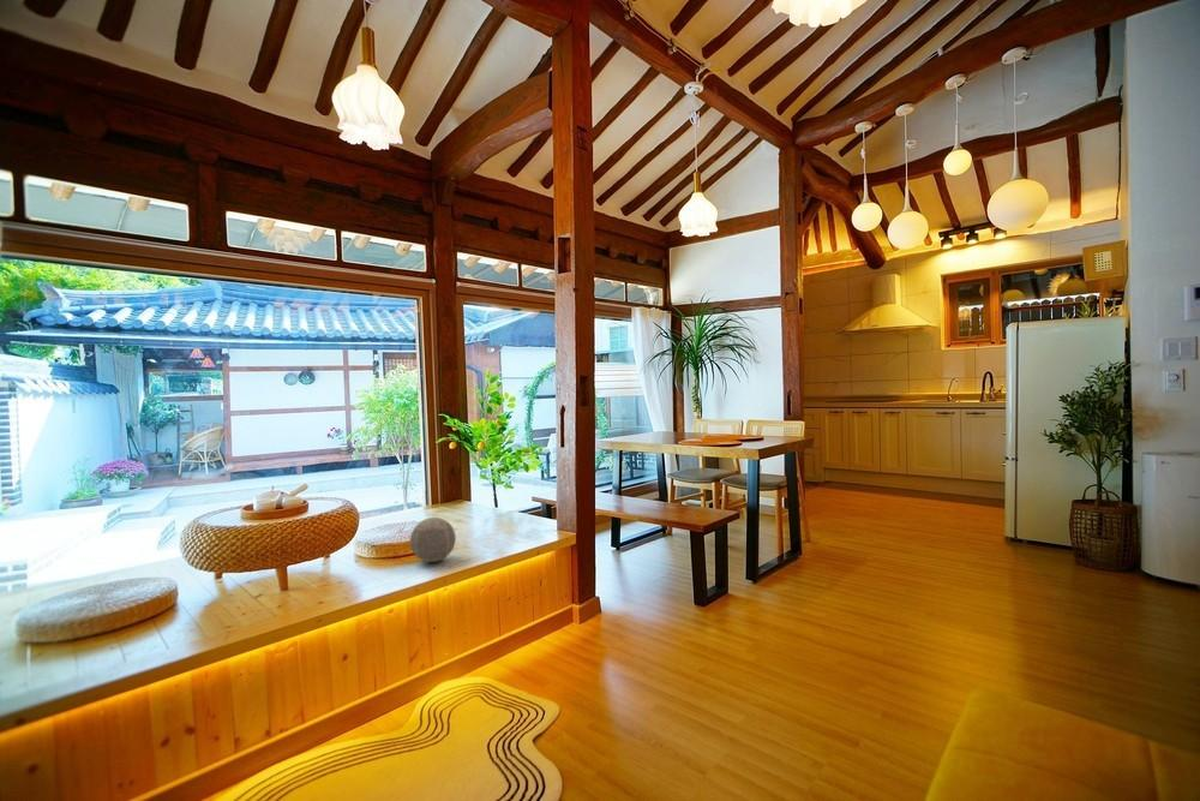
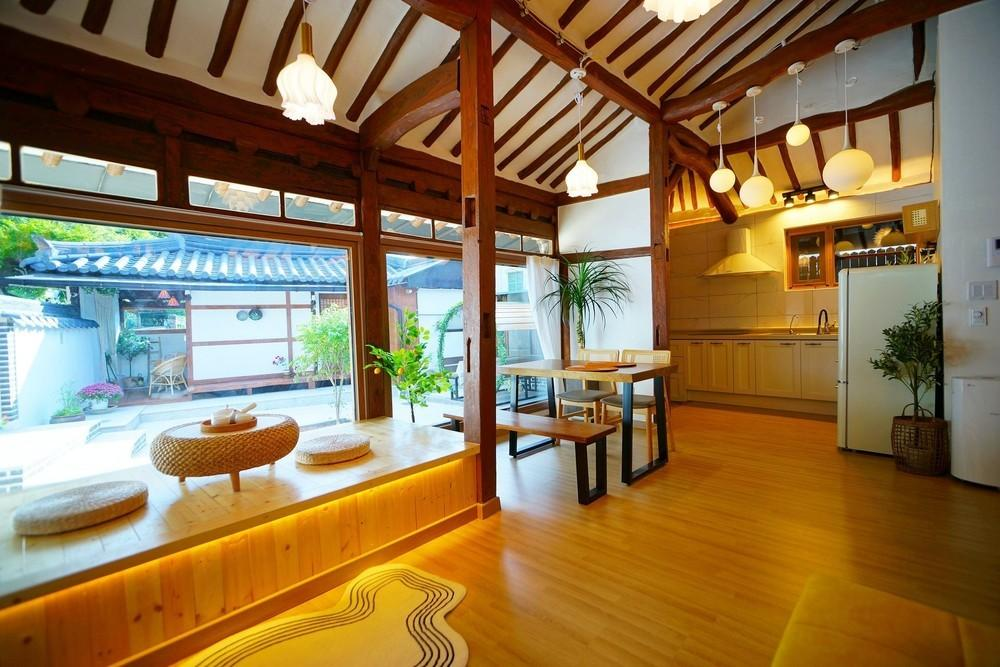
- decorative orb [409,516,457,563]
